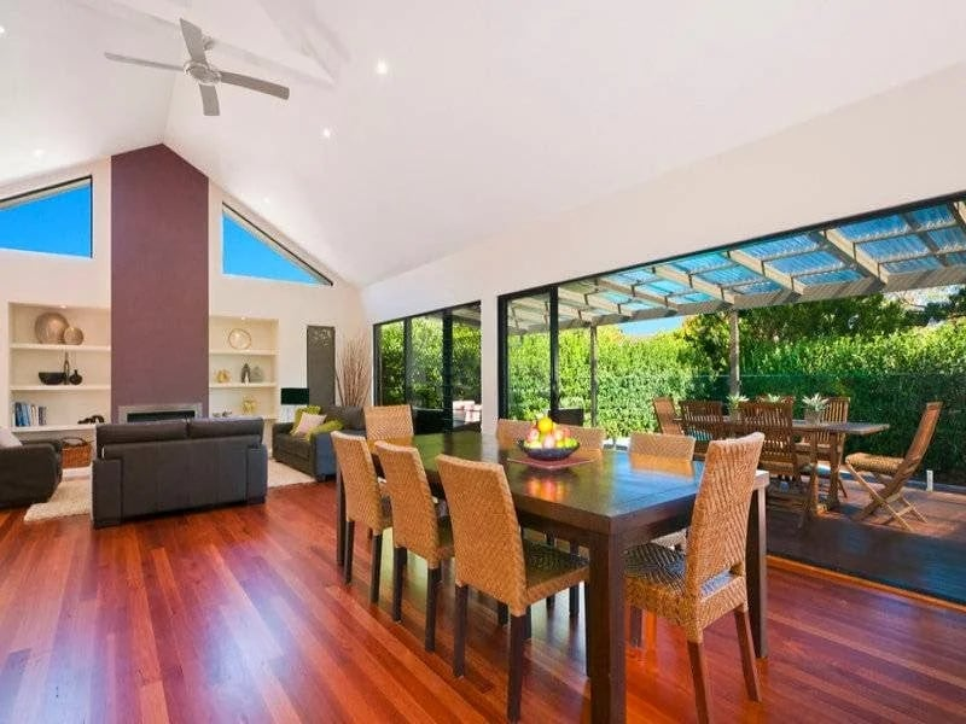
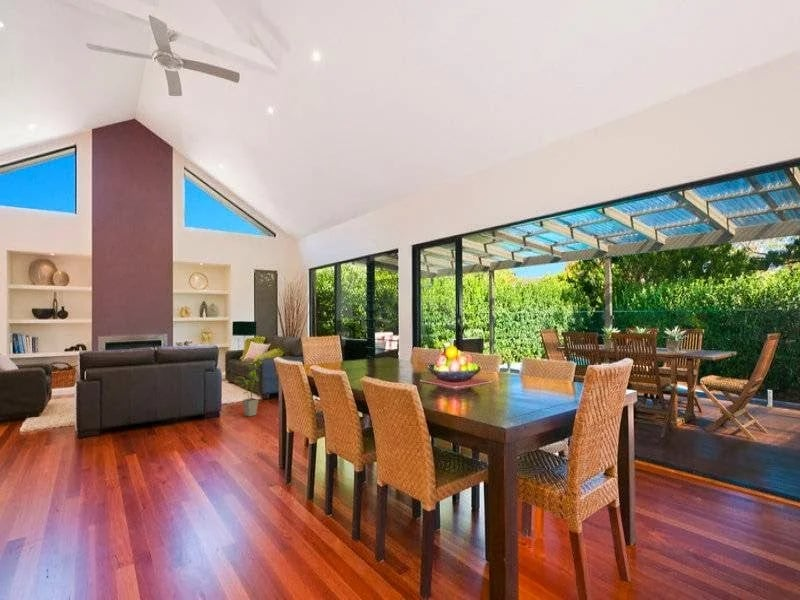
+ house plant [233,360,263,417]
